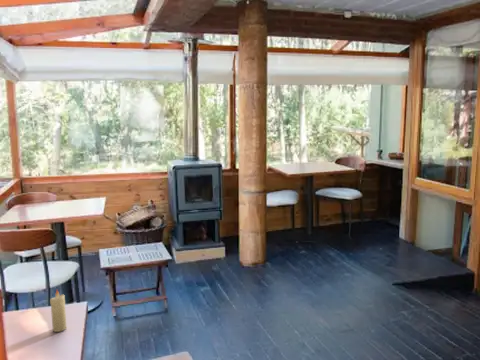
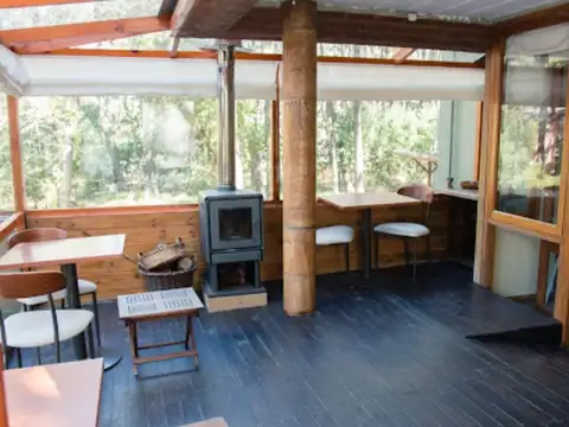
- candle [49,289,67,333]
